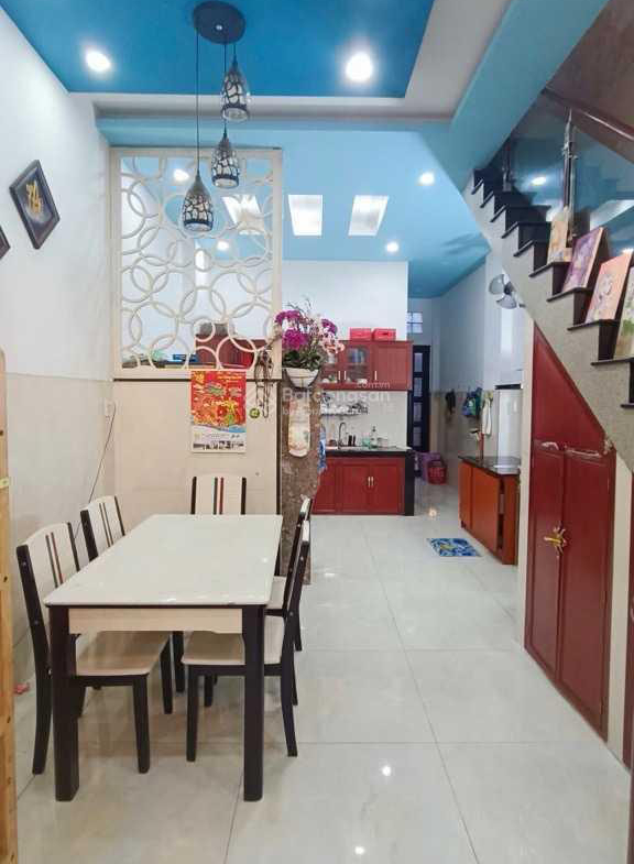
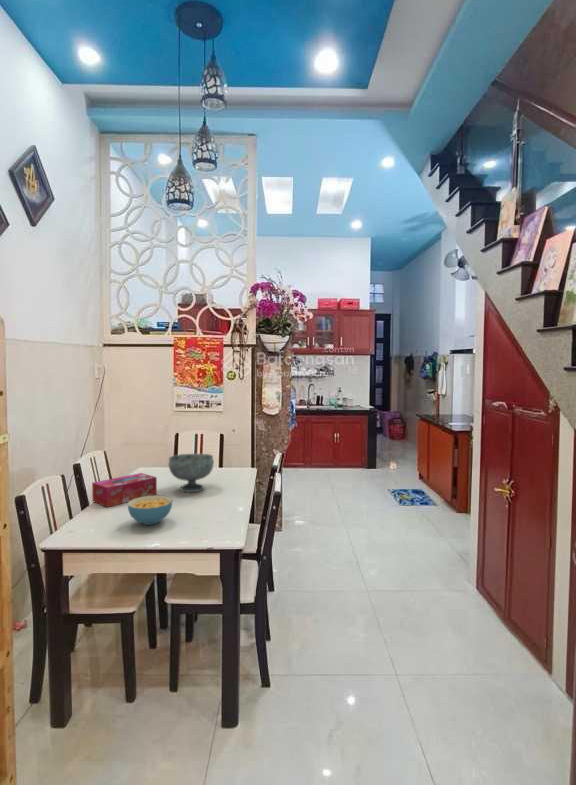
+ decorative bowl [168,453,215,493]
+ cereal bowl [127,495,173,526]
+ tissue box [91,472,158,508]
